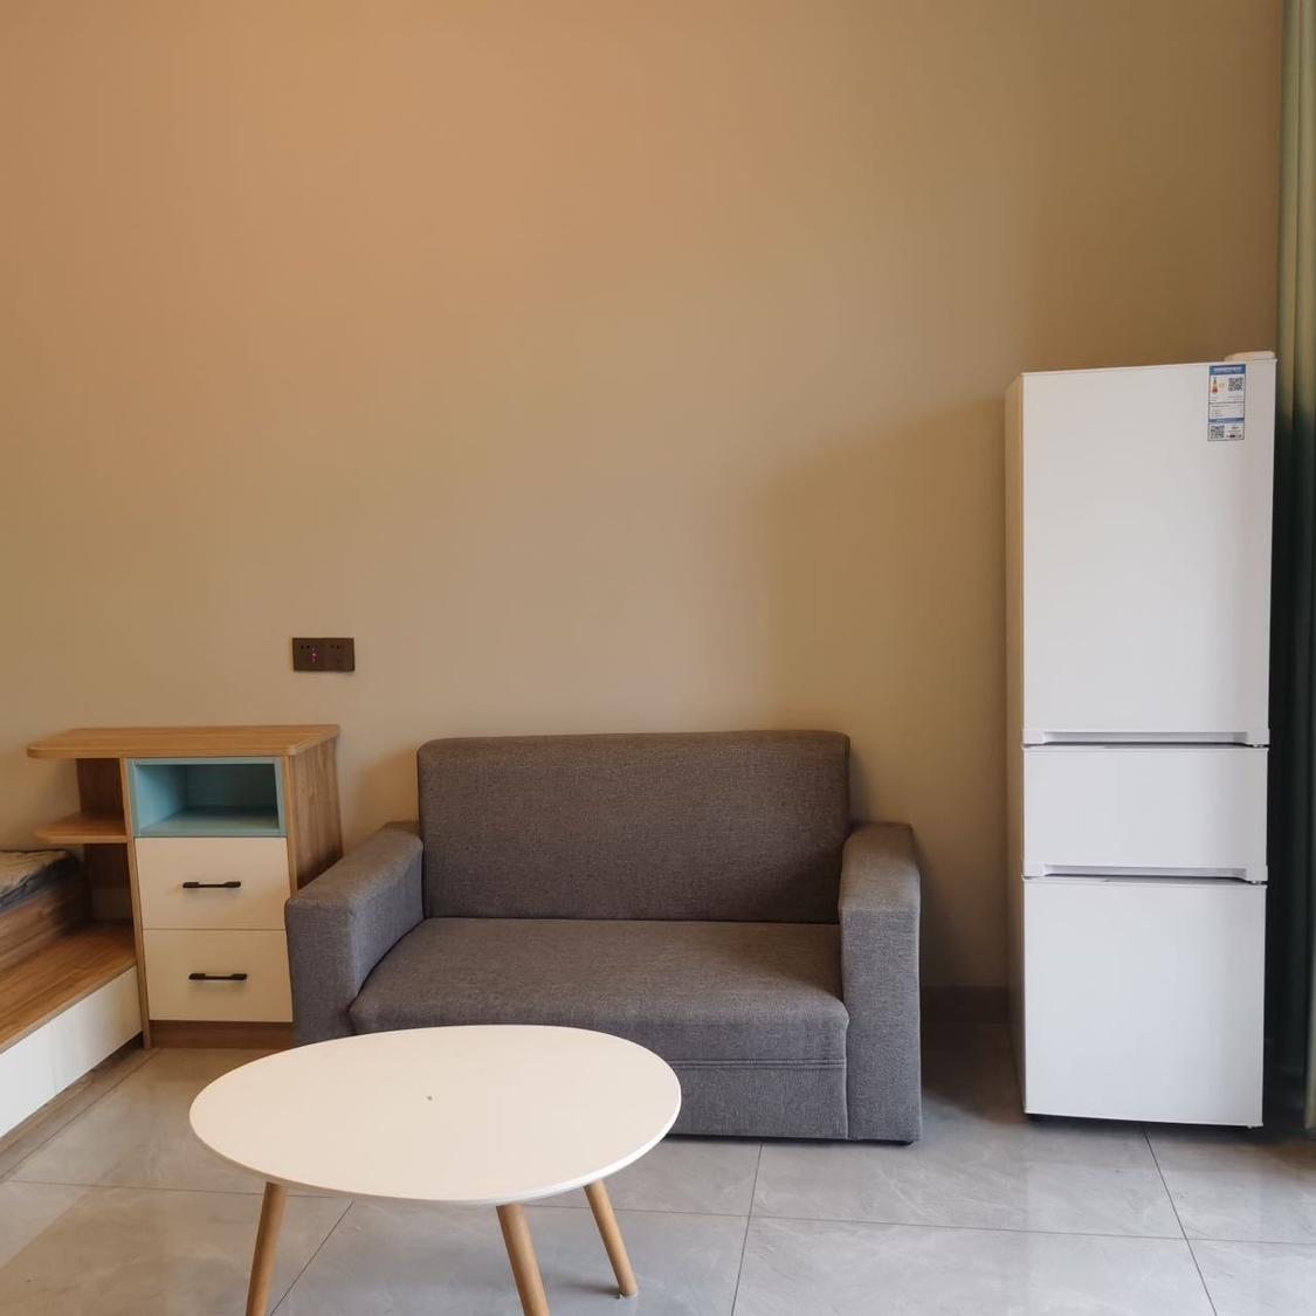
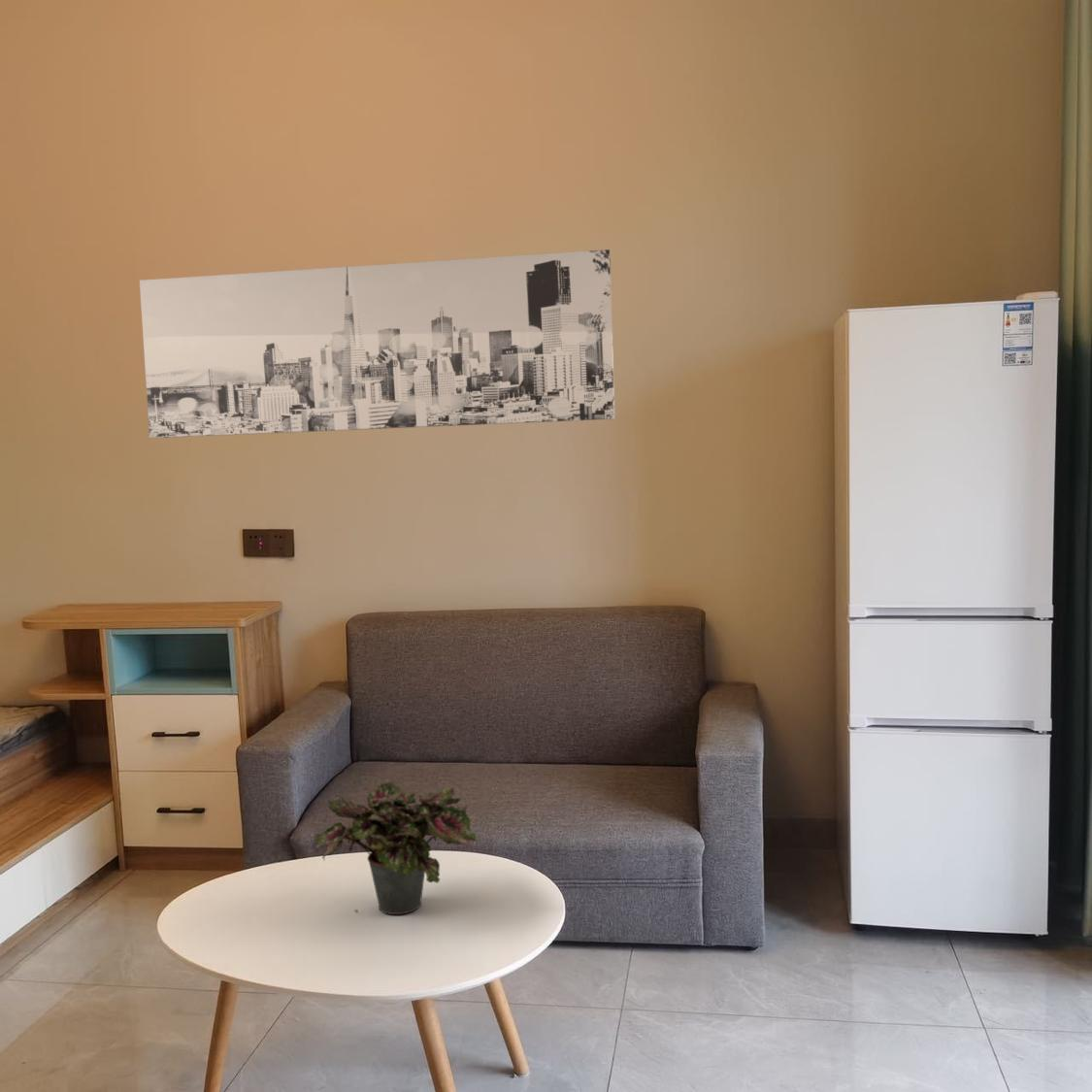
+ potted plant [314,780,479,915]
+ wall art [139,248,616,439]
